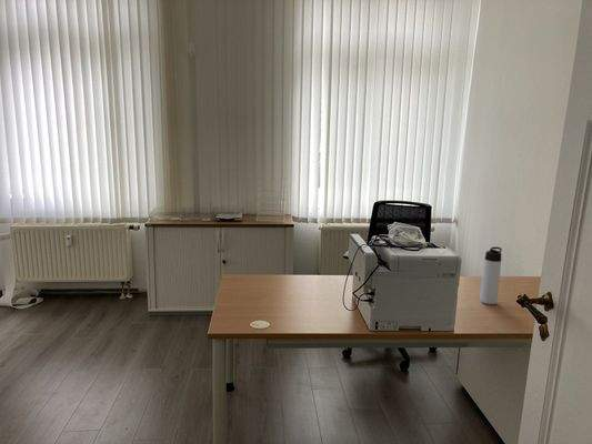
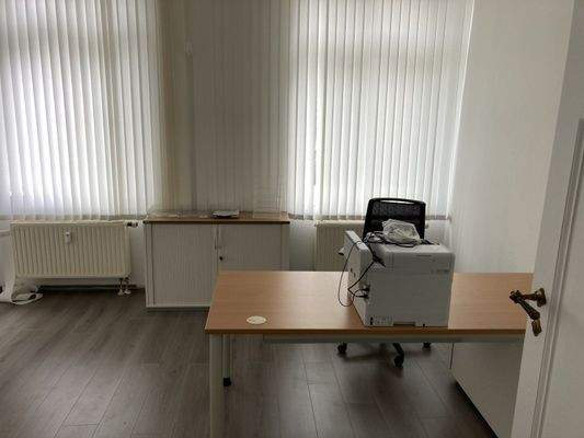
- thermos bottle [479,246,503,305]
